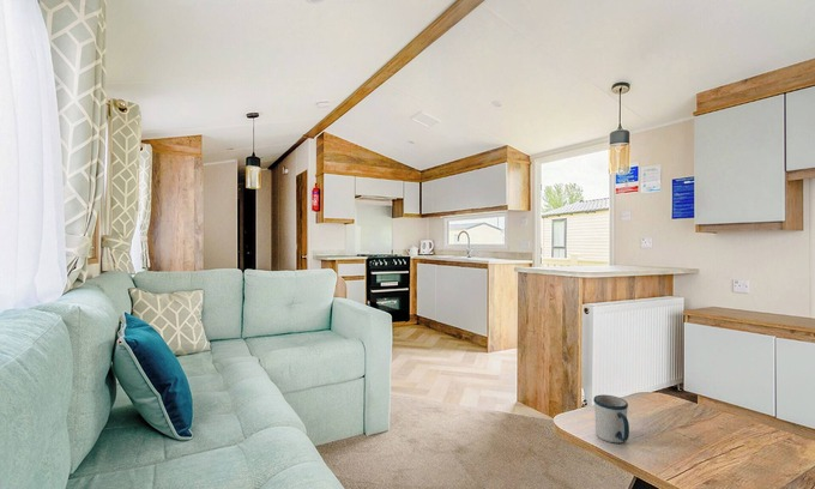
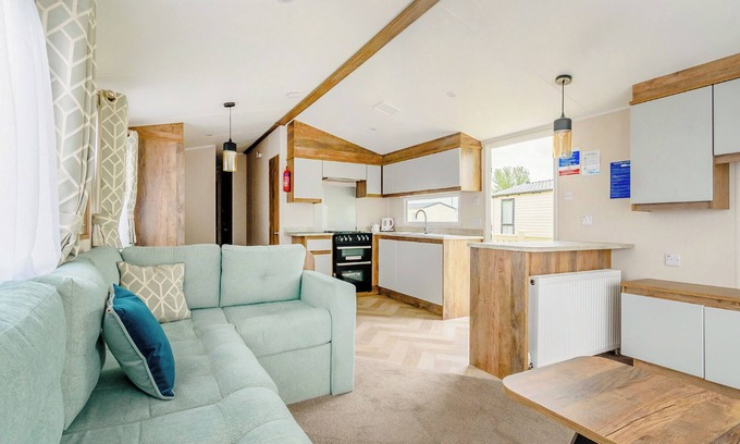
- mug [592,394,630,443]
